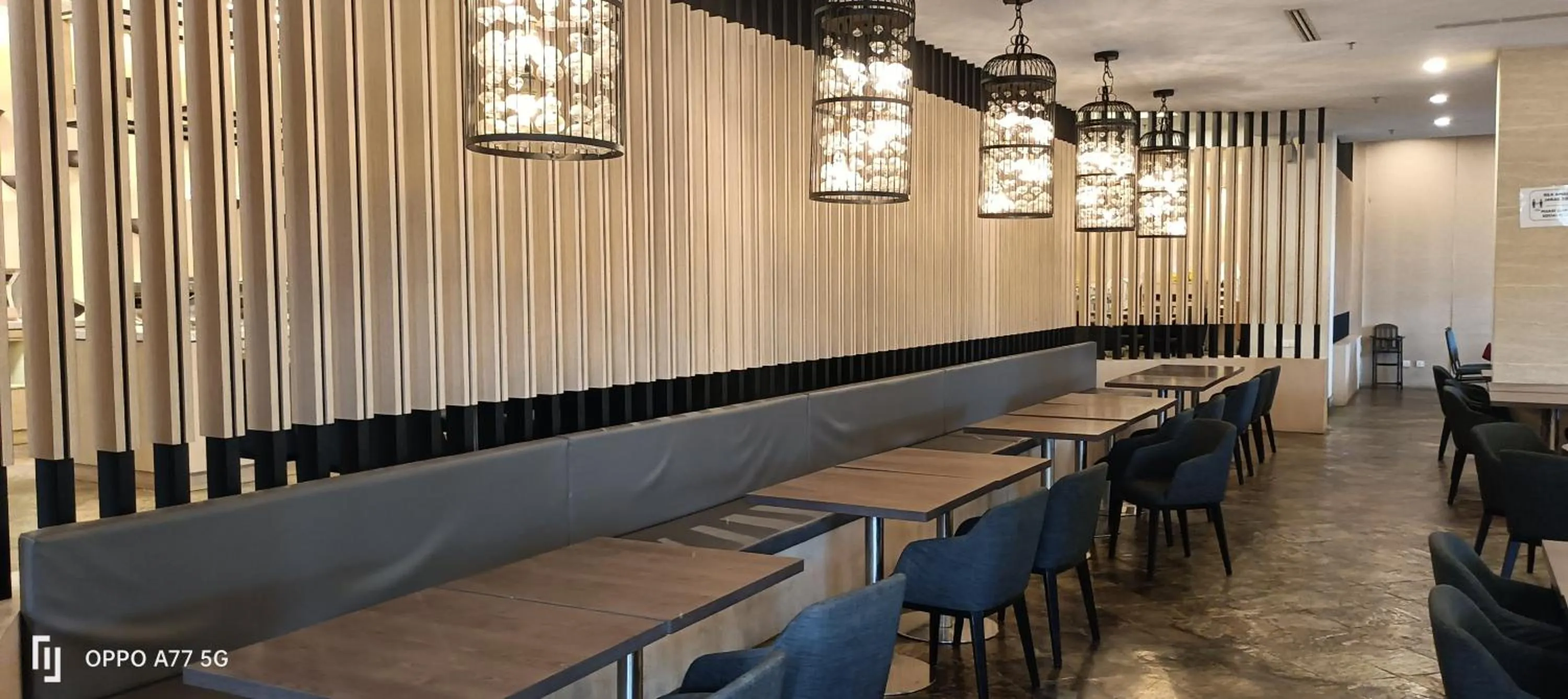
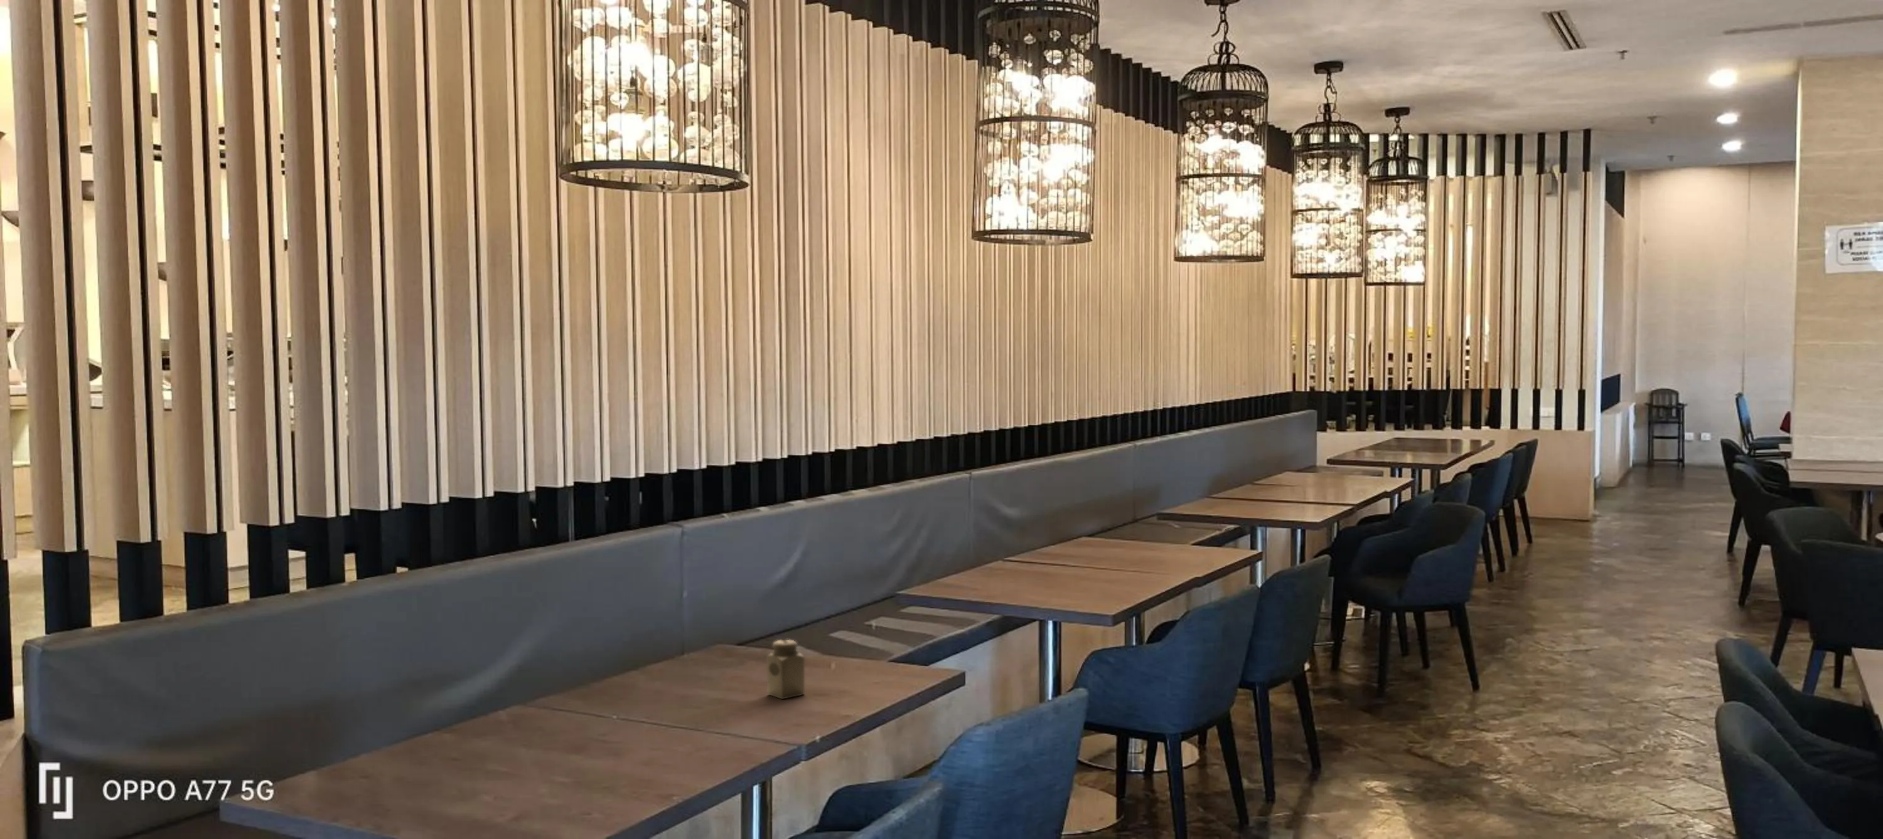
+ salt shaker [766,639,806,700]
